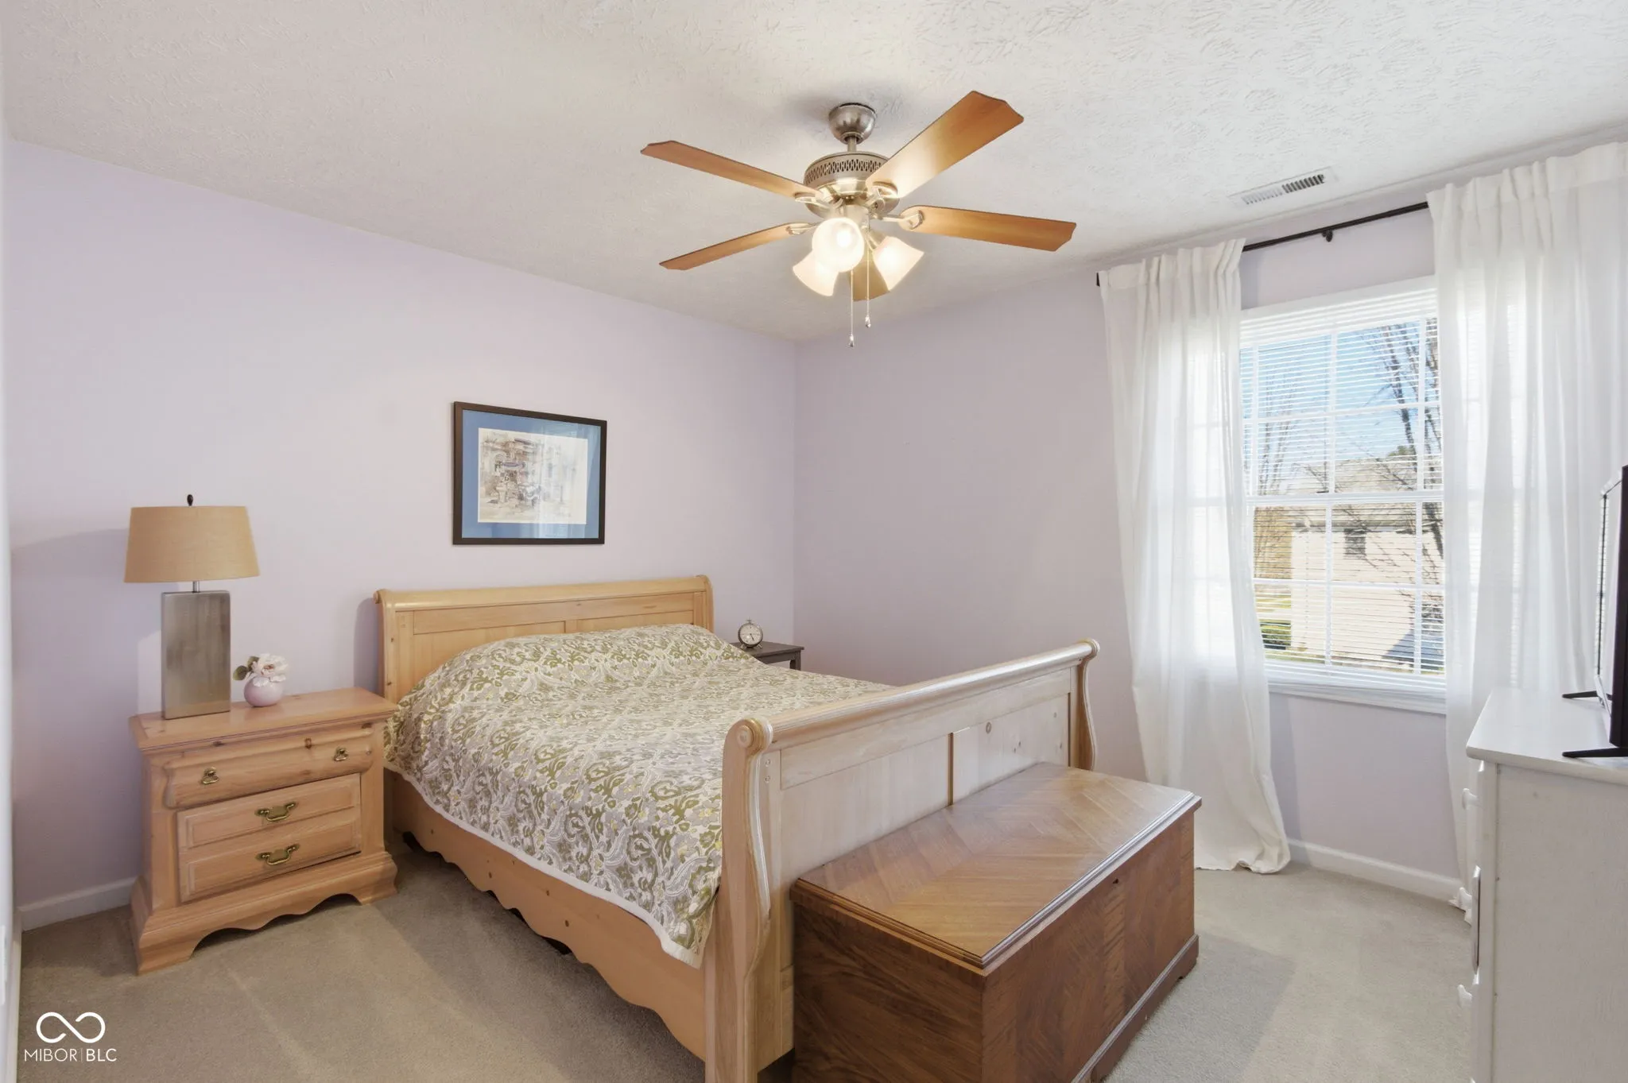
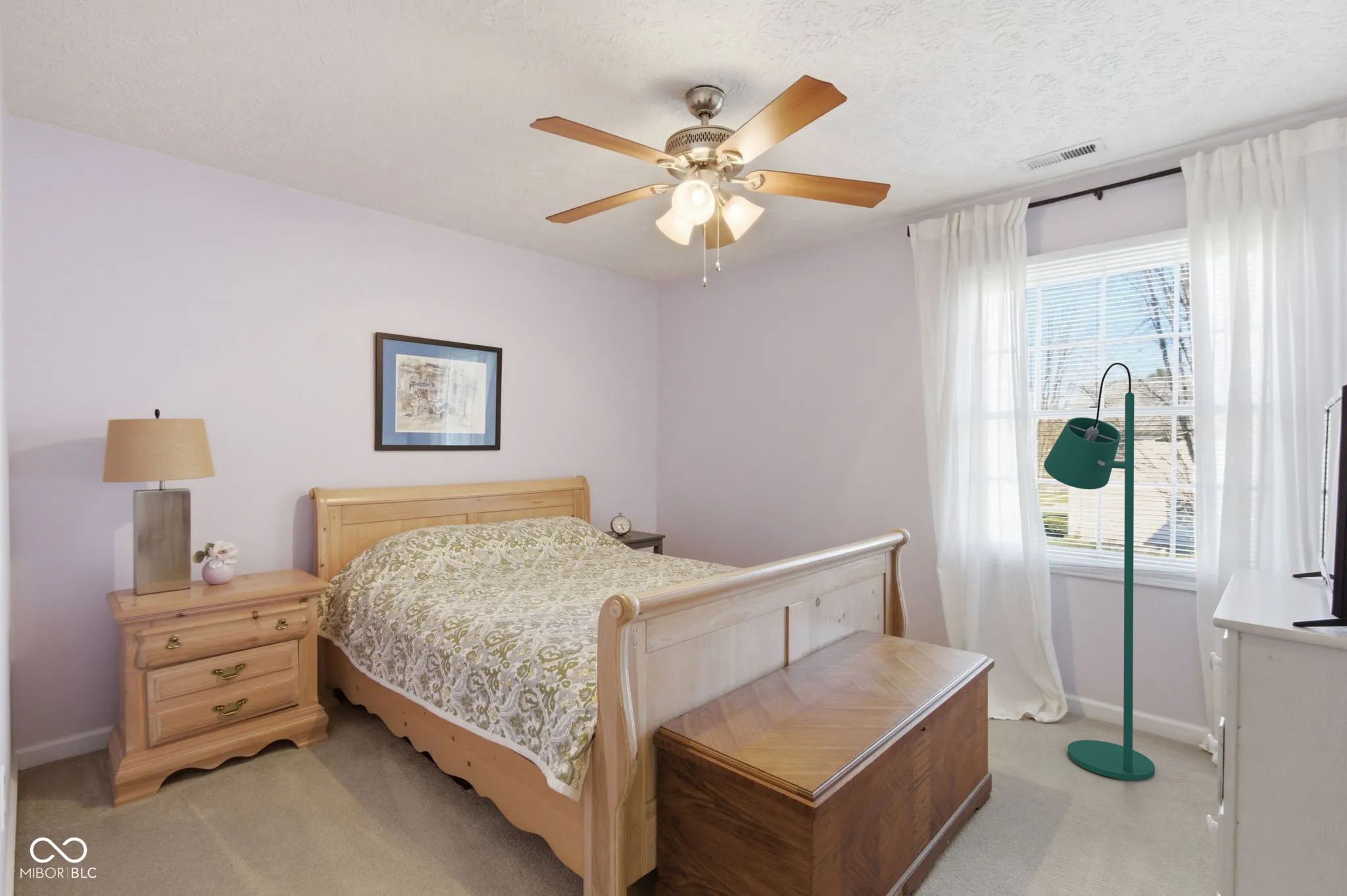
+ floor lamp [1043,362,1156,782]
